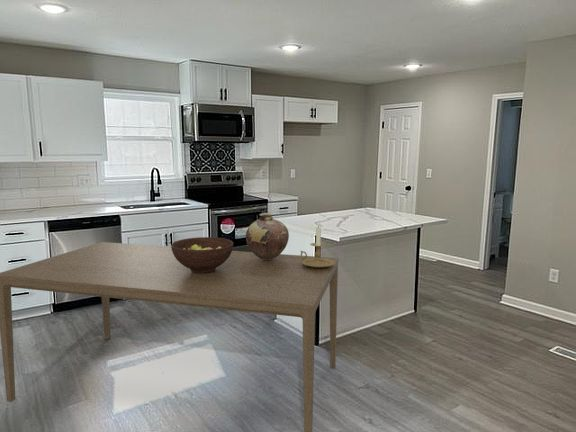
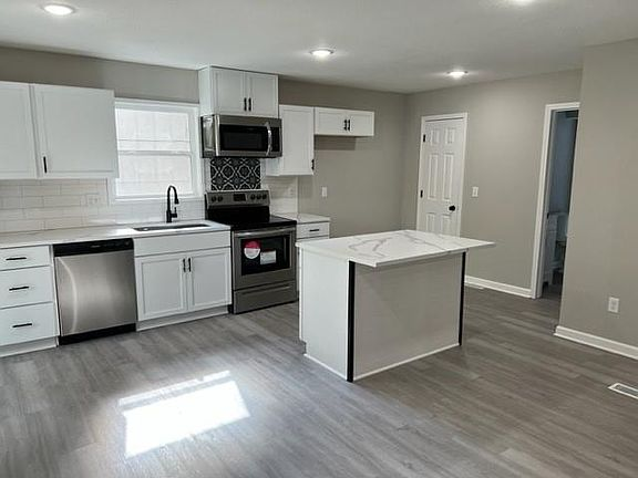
- candle holder [300,225,334,268]
- dining table [0,241,340,432]
- vase [245,212,290,260]
- fruit bowl [170,236,234,273]
